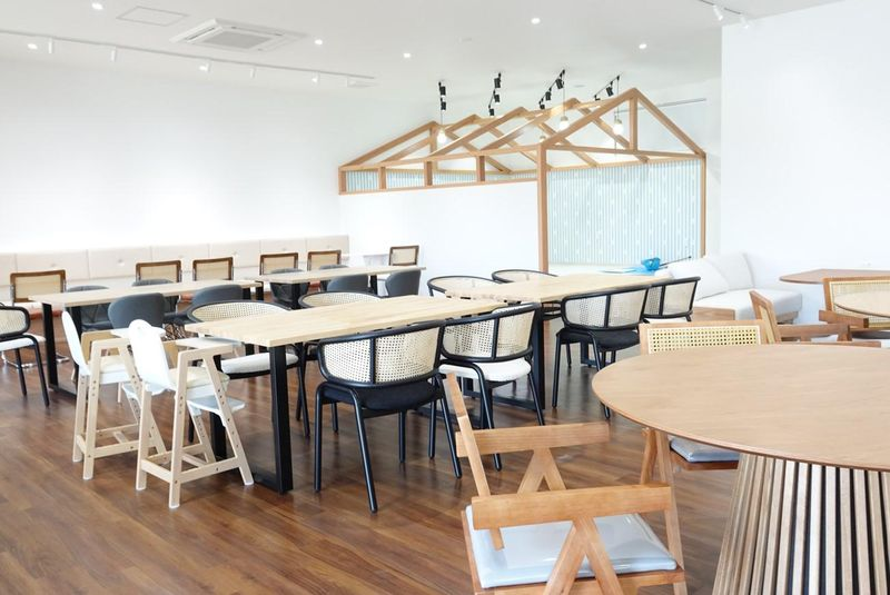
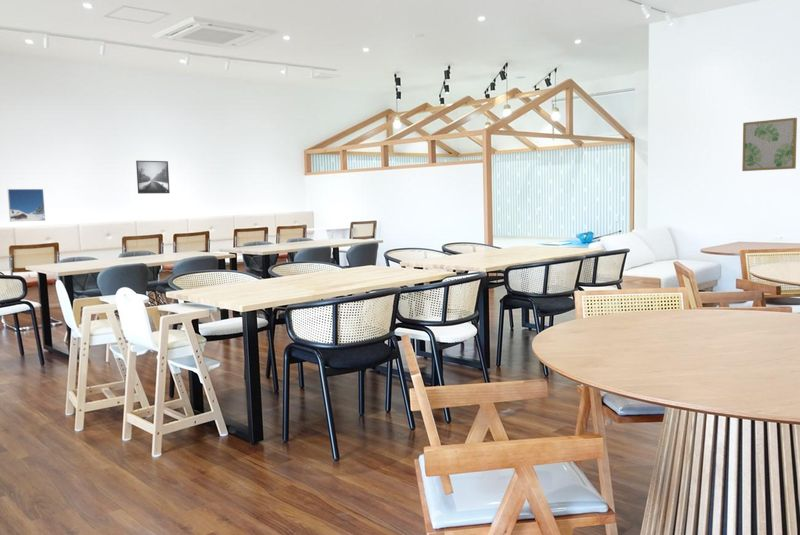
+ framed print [135,160,171,195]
+ wall art [741,117,798,172]
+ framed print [7,188,46,223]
